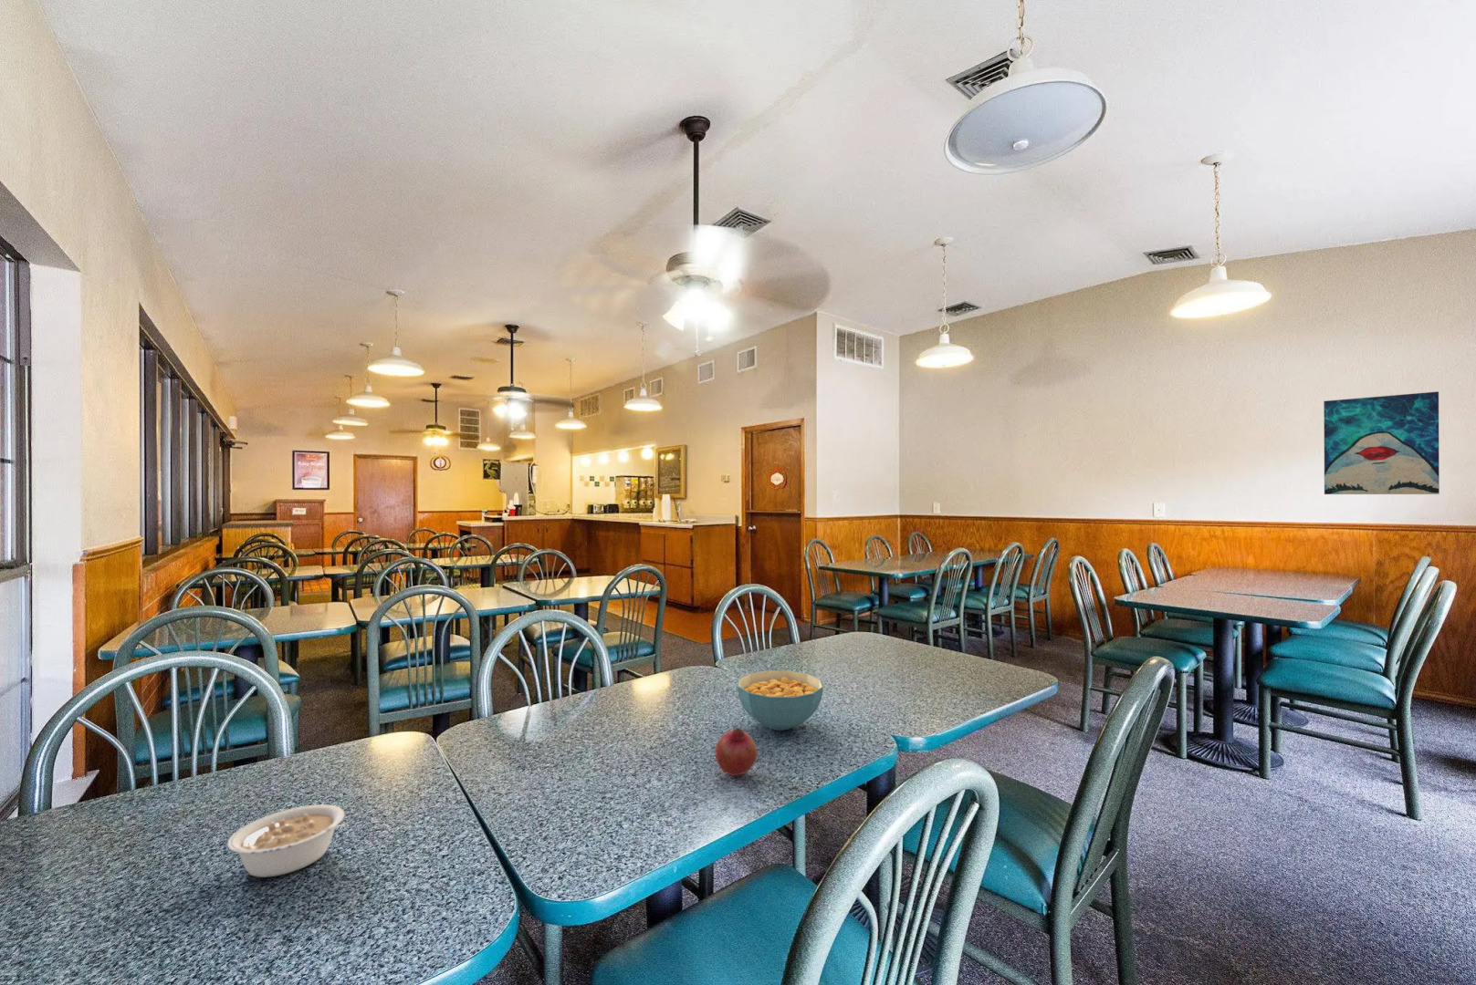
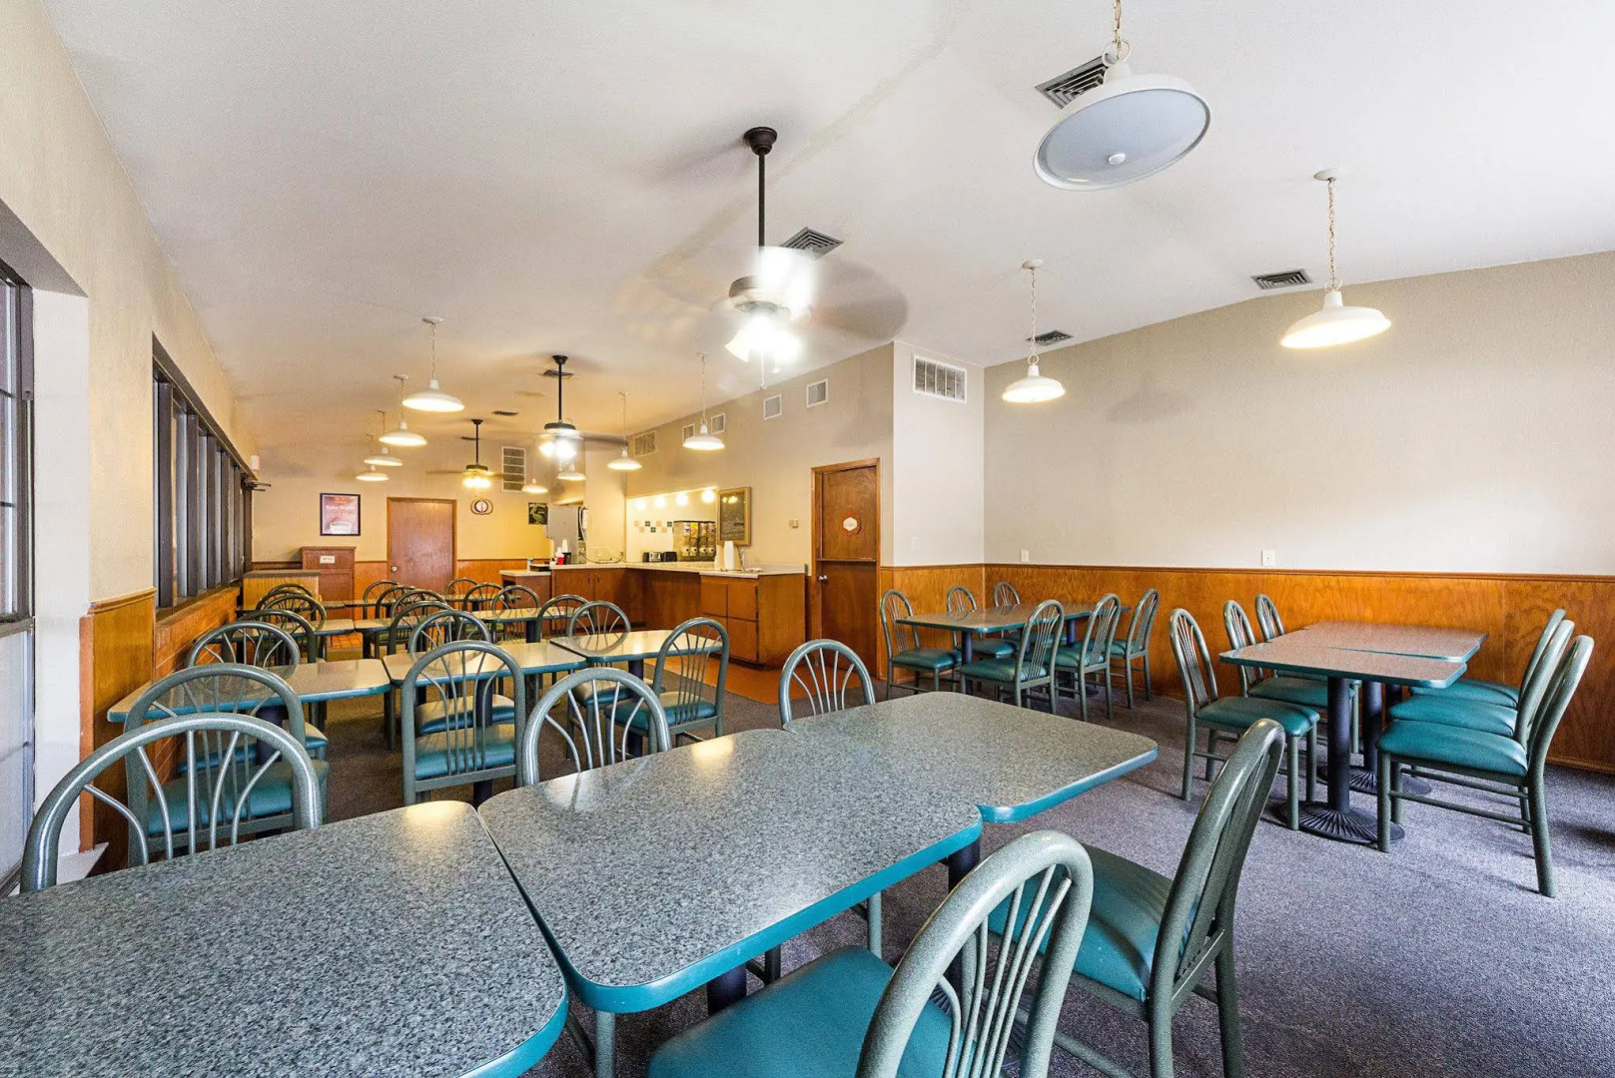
- fruit [714,727,759,777]
- legume [227,804,351,878]
- wall art [1323,390,1441,495]
- cereal bowl [737,669,824,731]
